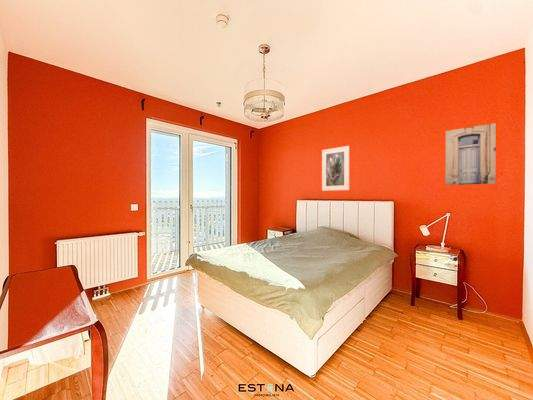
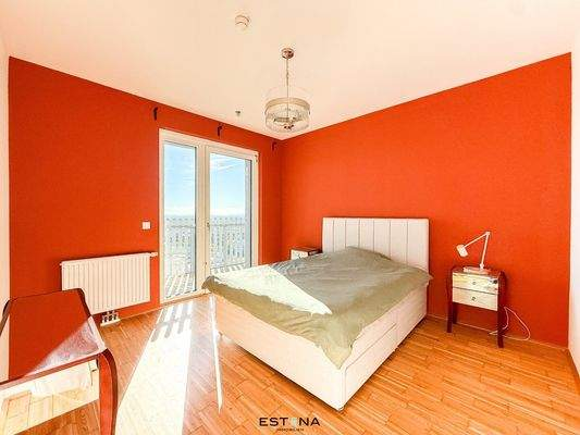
- wall art [445,122,497,186]
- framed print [321,145,350,192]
